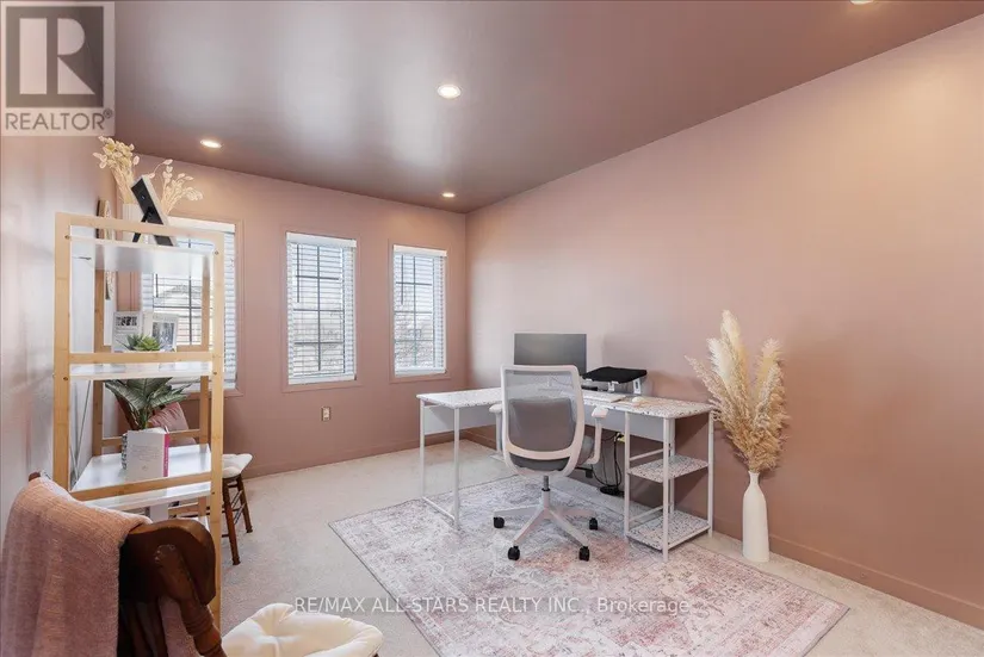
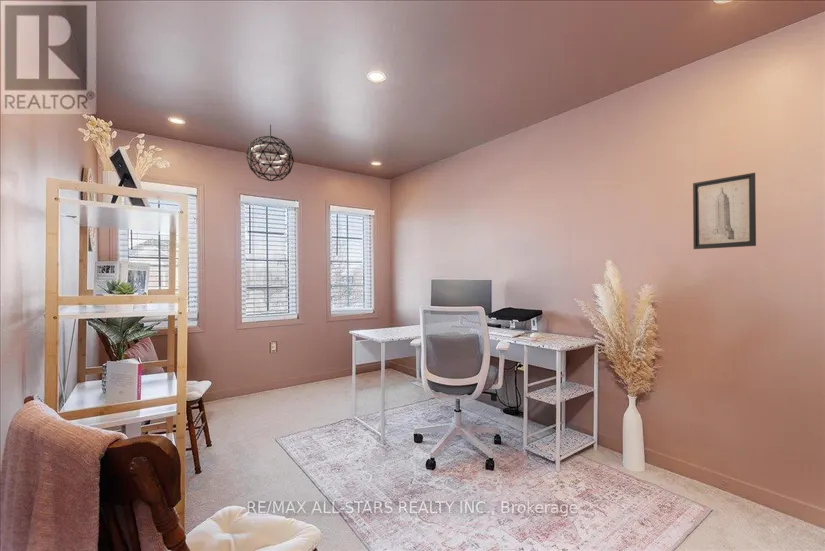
+ pendant light [245,124,295,182]
+ wall art [692,172,757,250]
